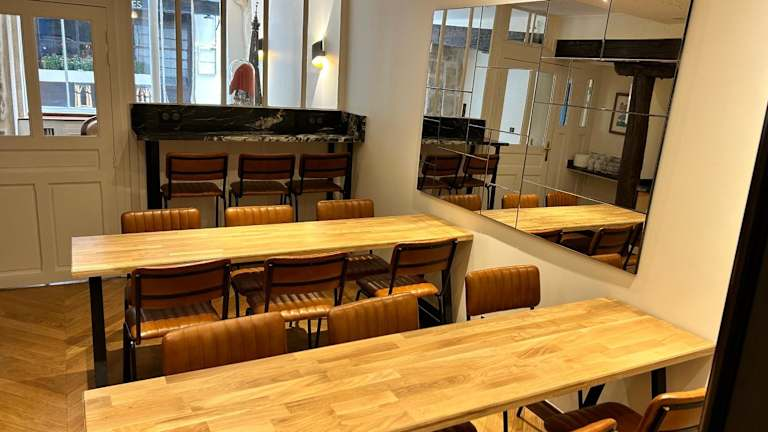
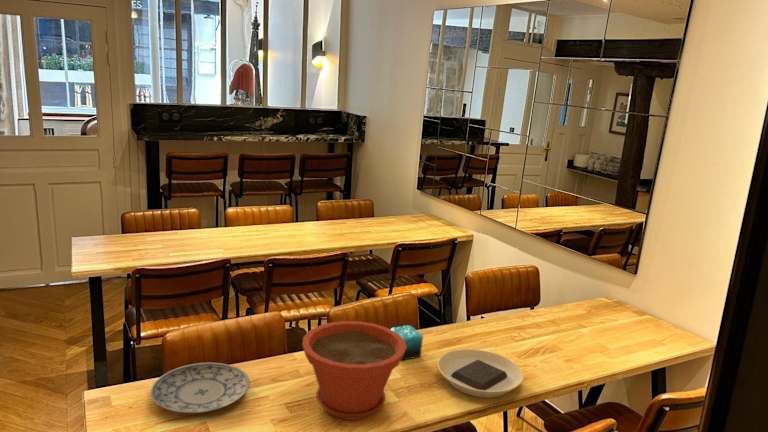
+ plate [150,362,251,414]
+ candle [390,325,424,361]
+ plate [437,348,525,398]
+ plant pot [301,320,406,421]
